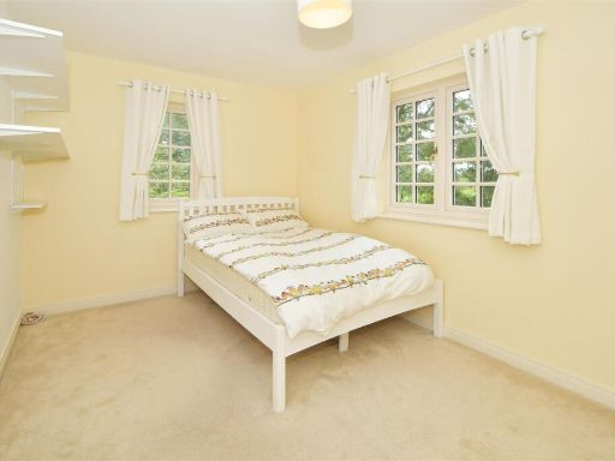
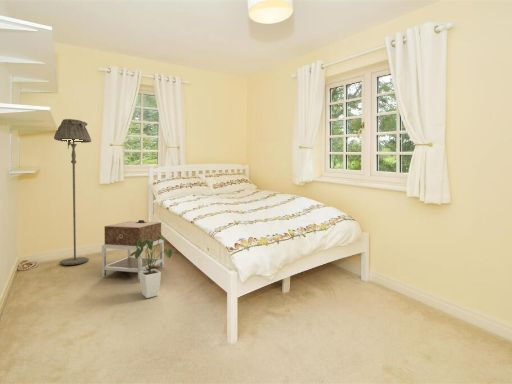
+ floor lamp [53,118,92,266]
+ nightstand [101,219,165,280]
+ house plant [130,235,173,299]
